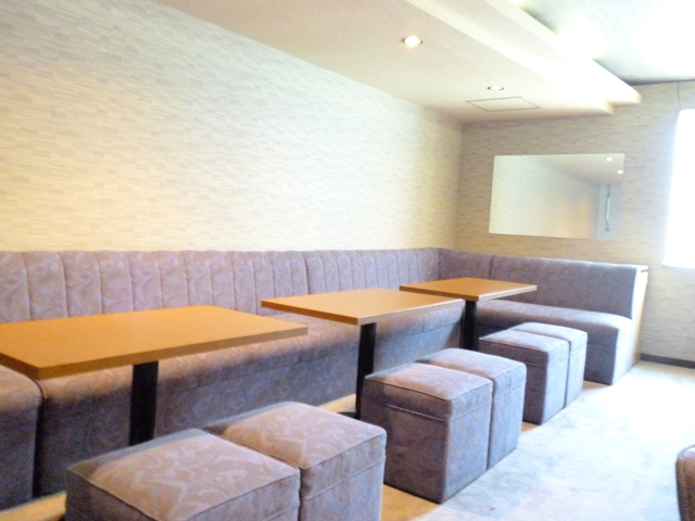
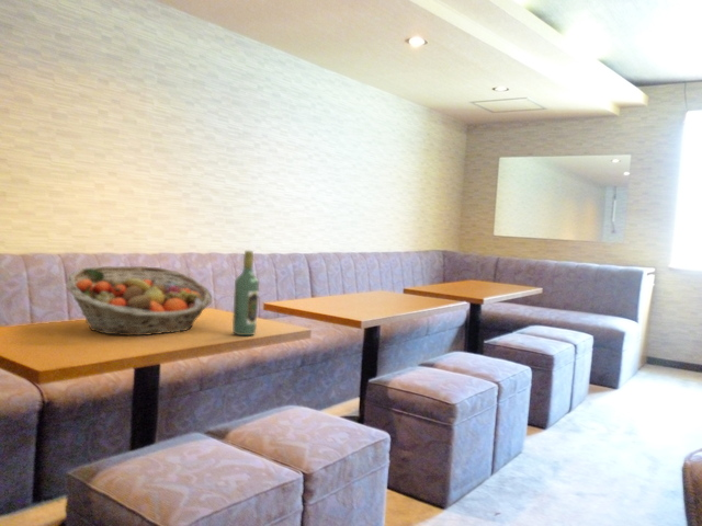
+ fruit basket [66,265,213,336]
+ wine bottle [231,250,260,336]
